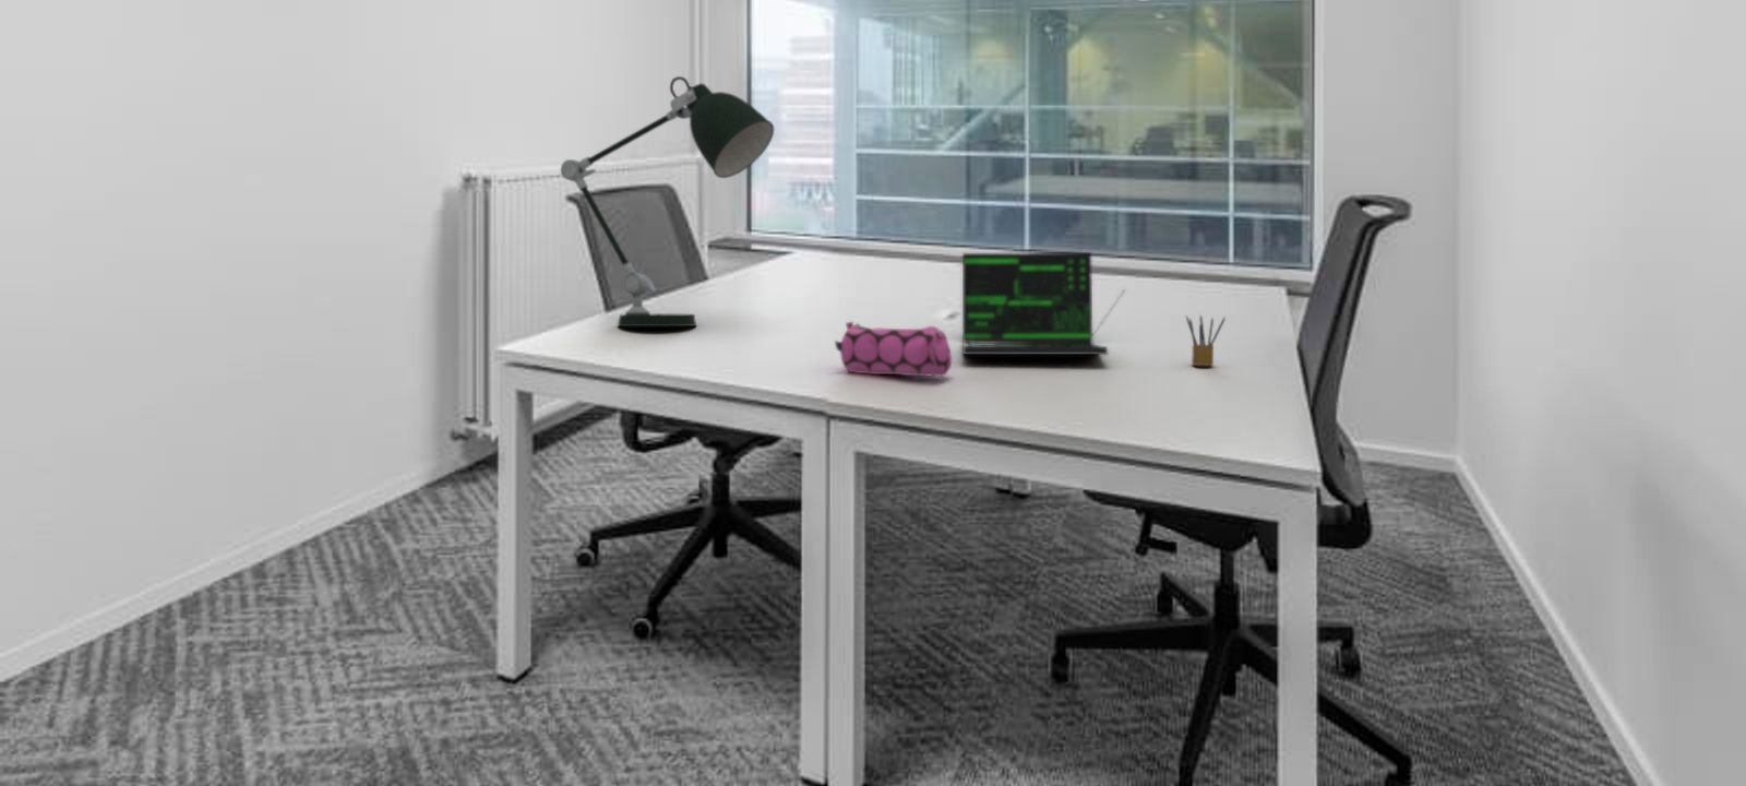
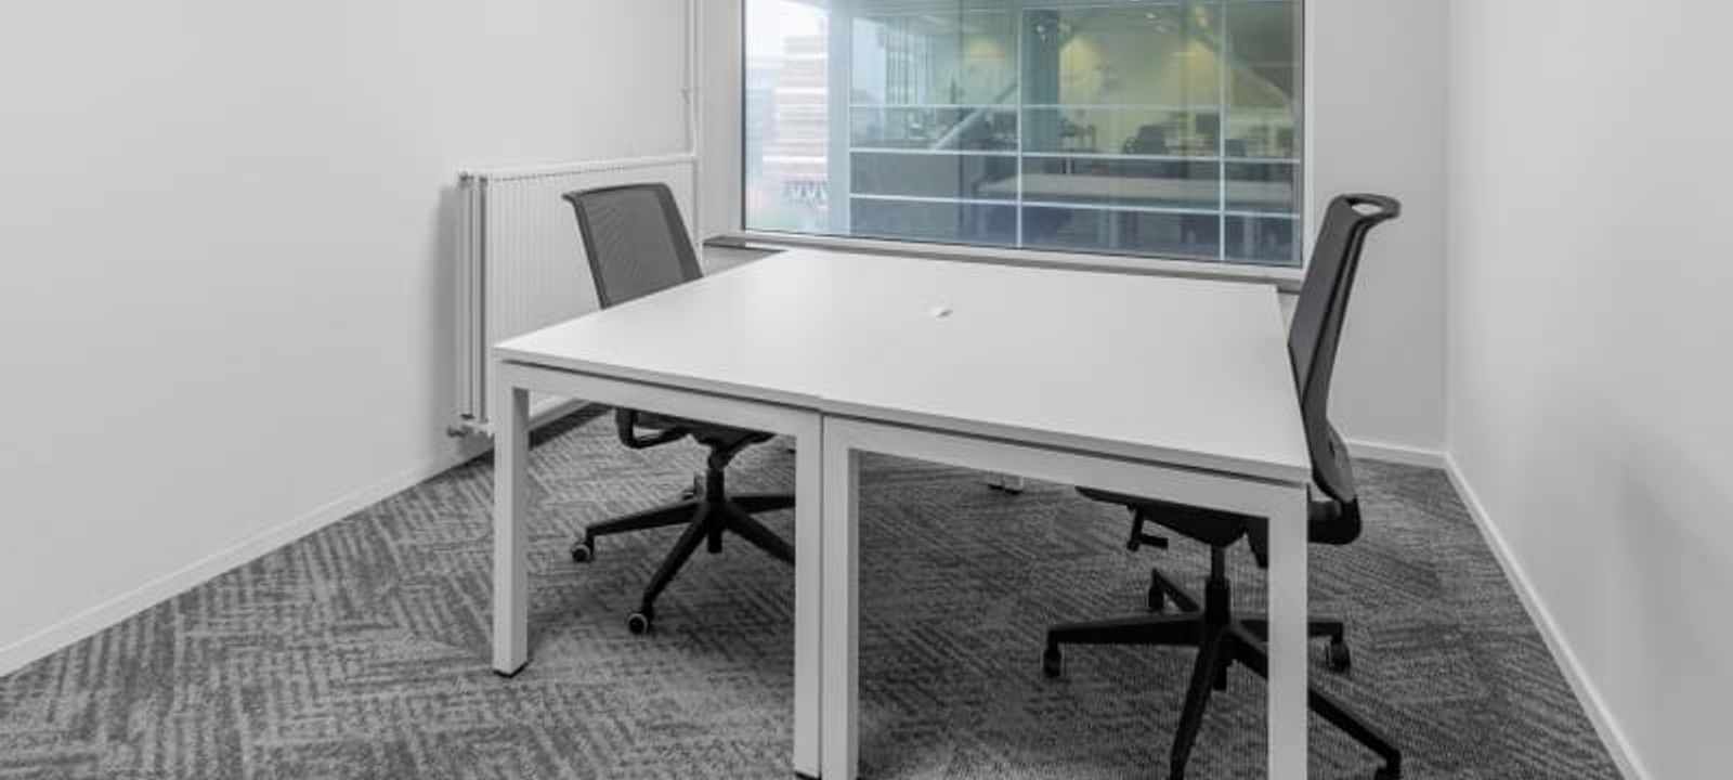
- laptop [961,252,1126,356]
- pencil box [1185,313,1227,366]
- pencil case [834,321,953,377]
- desk lamp [560,76,776,327]
